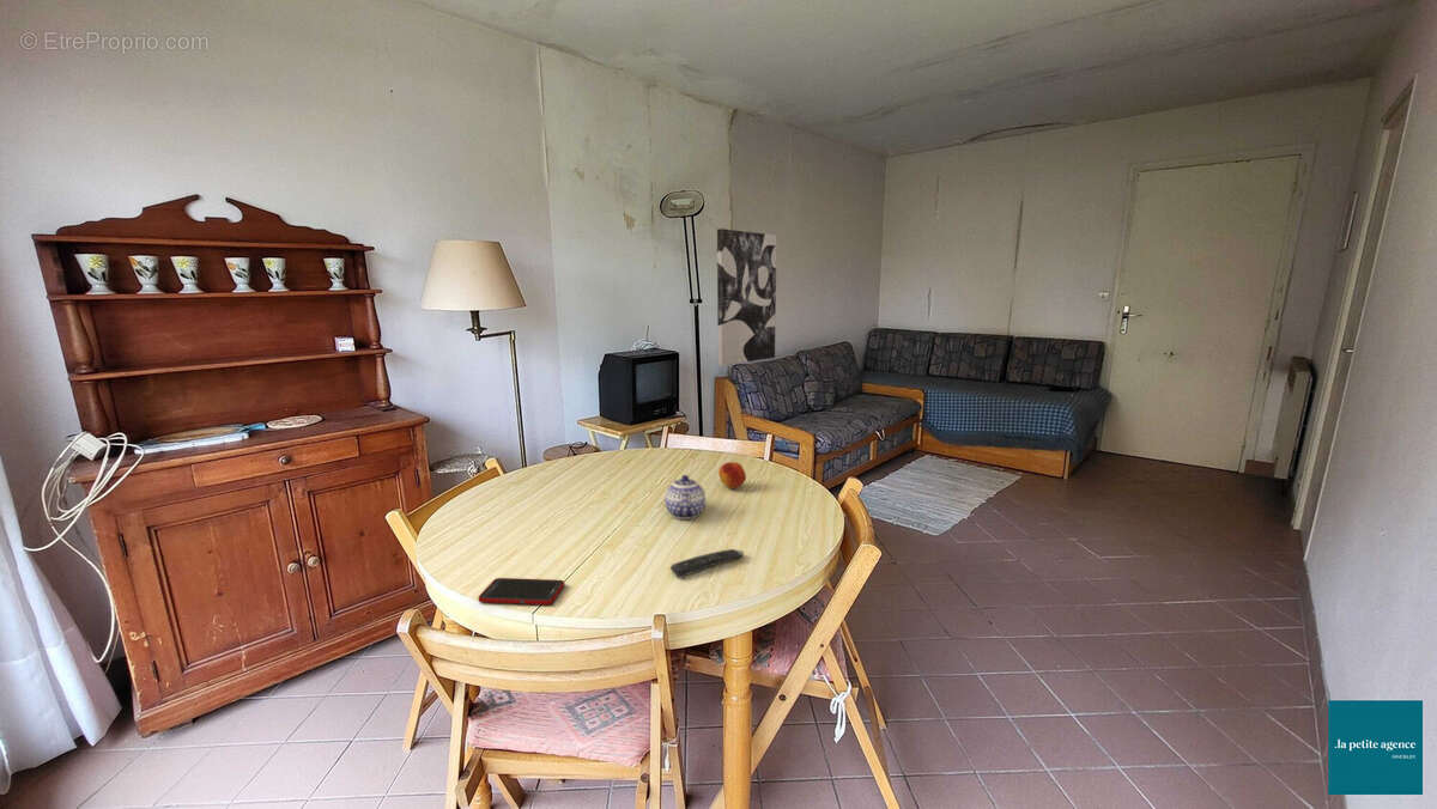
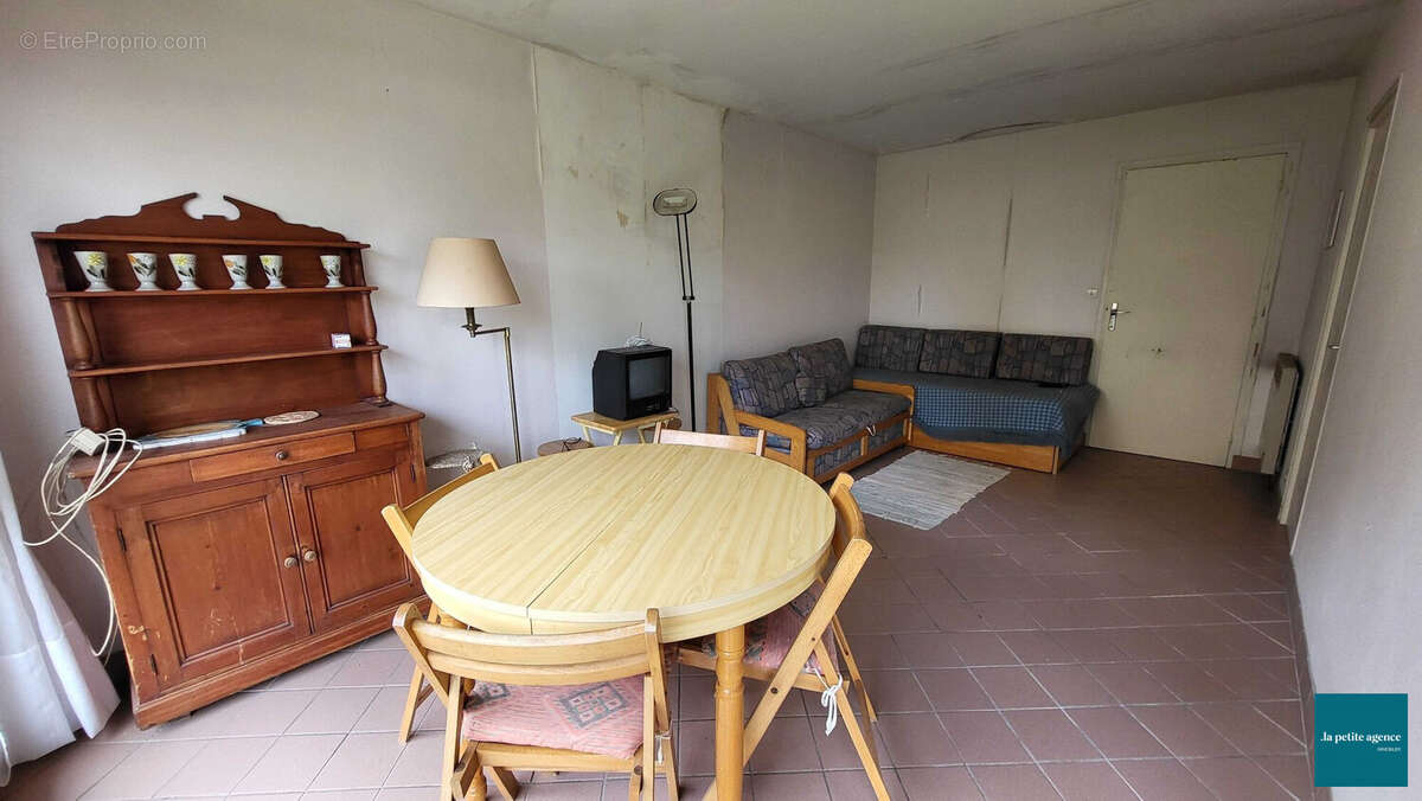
- teapot [663,474,707,521]
- wall art [716,227,777,366]
- fruit [717,461,747,489]
- remote control [669,548,745,579]
- cell phone [477,577,565,606]
